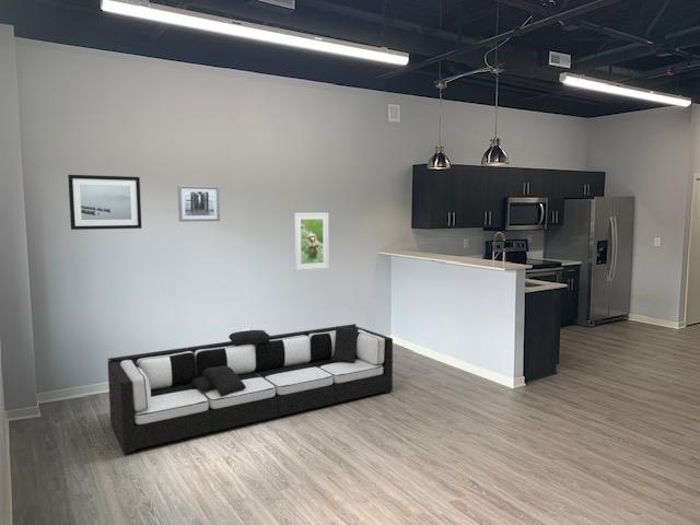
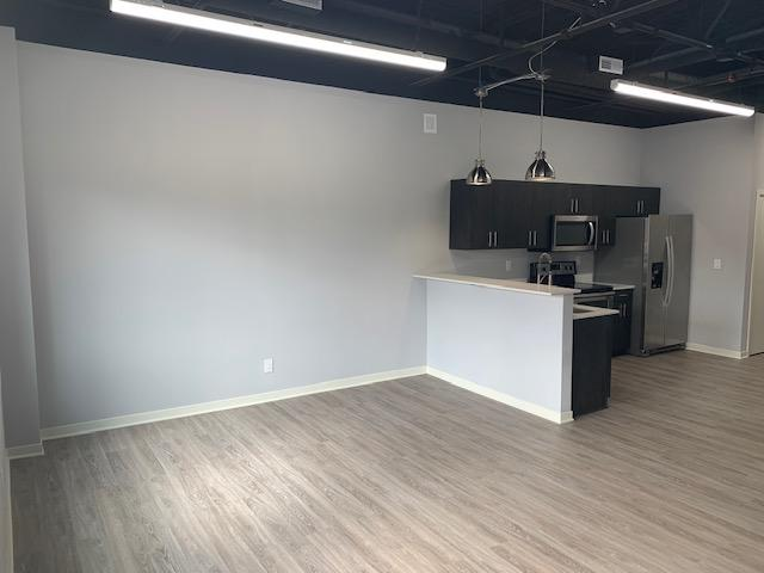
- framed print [293,212,330,271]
- sofa [107,323,394,455]
- wall art [177,185,221,222]
- wall art [67,174,142,231]
